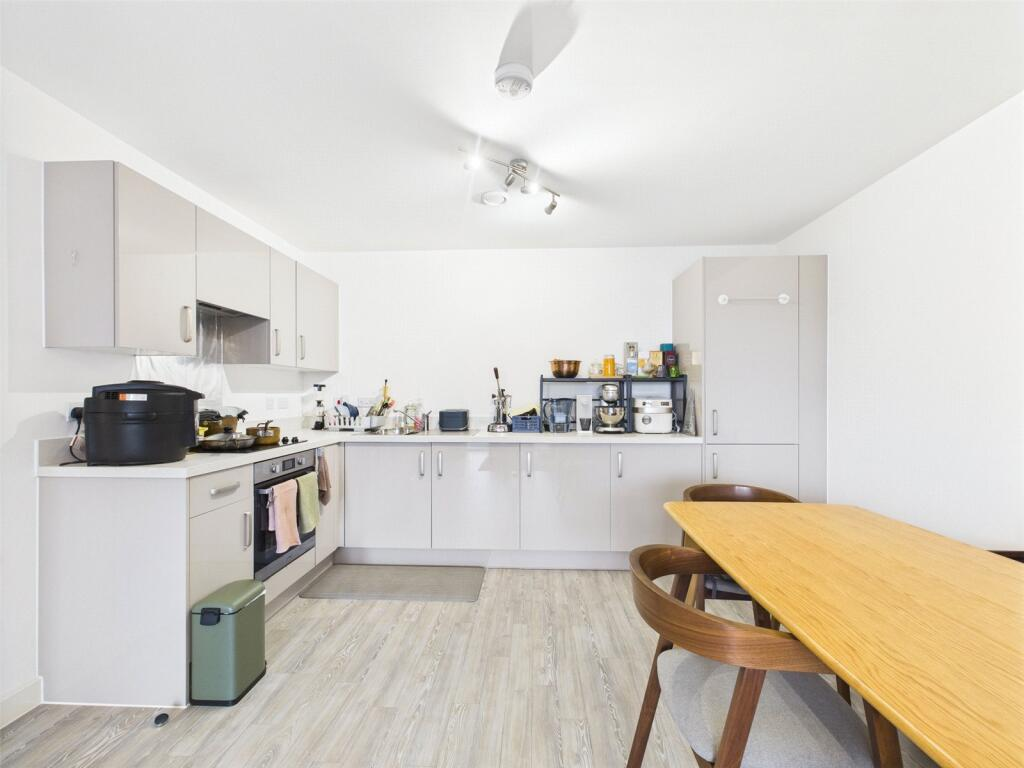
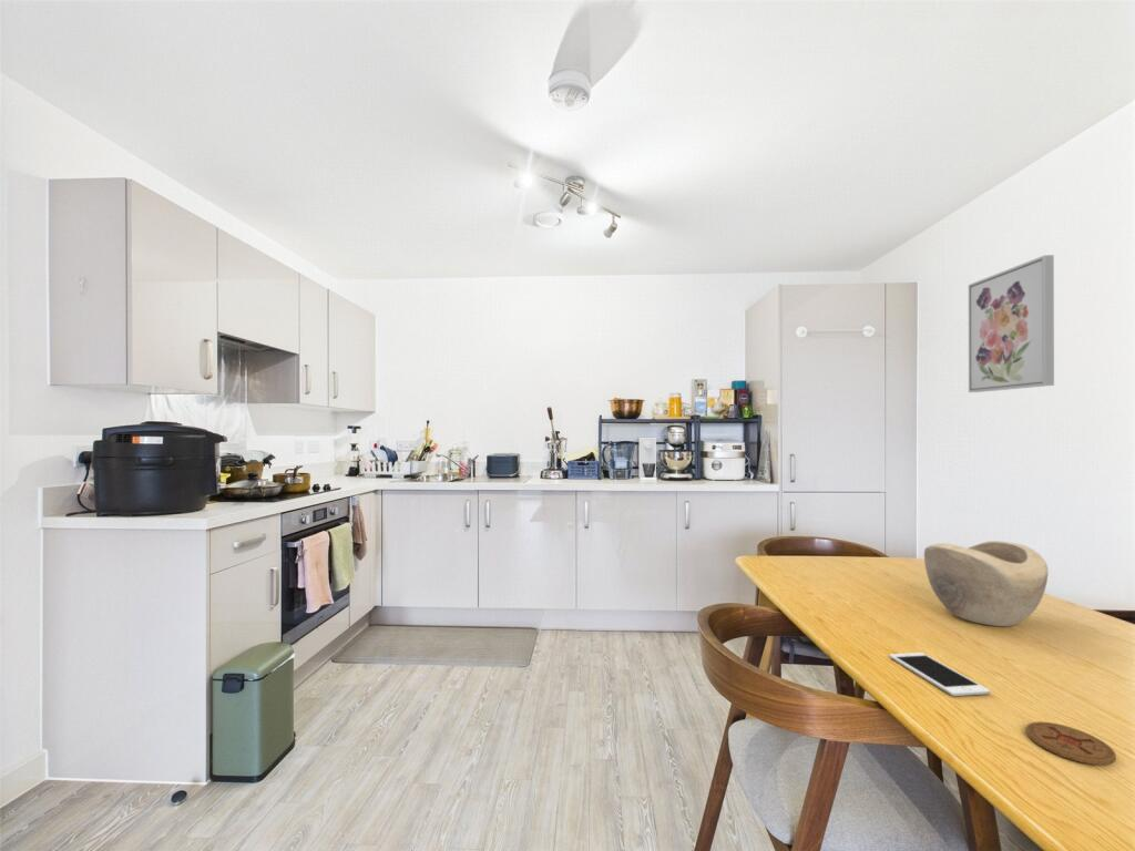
+ decorative bowl [923,540,1050,627]
+ coaster [1025,720,1117,766]
+ cell phone [889,652,991,697]
+ wall art [968,254,1055,393]
